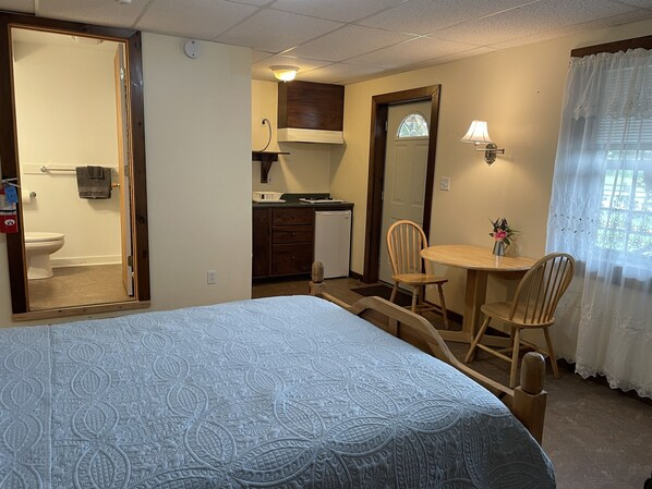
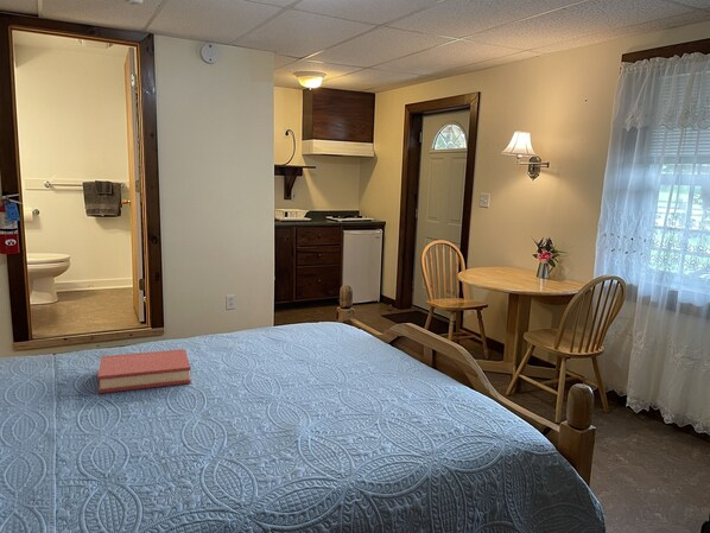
+ hardback book [96,348,192,394]
